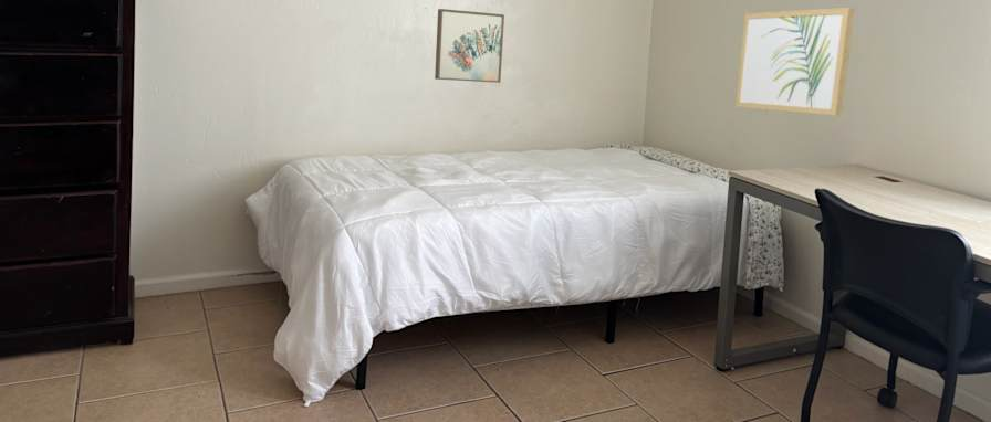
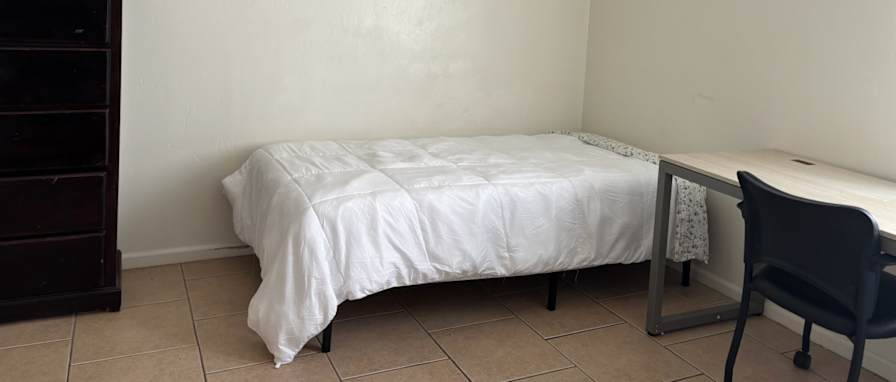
- wall art [734,7,856,117]
- wall art [434,8,505,84]
